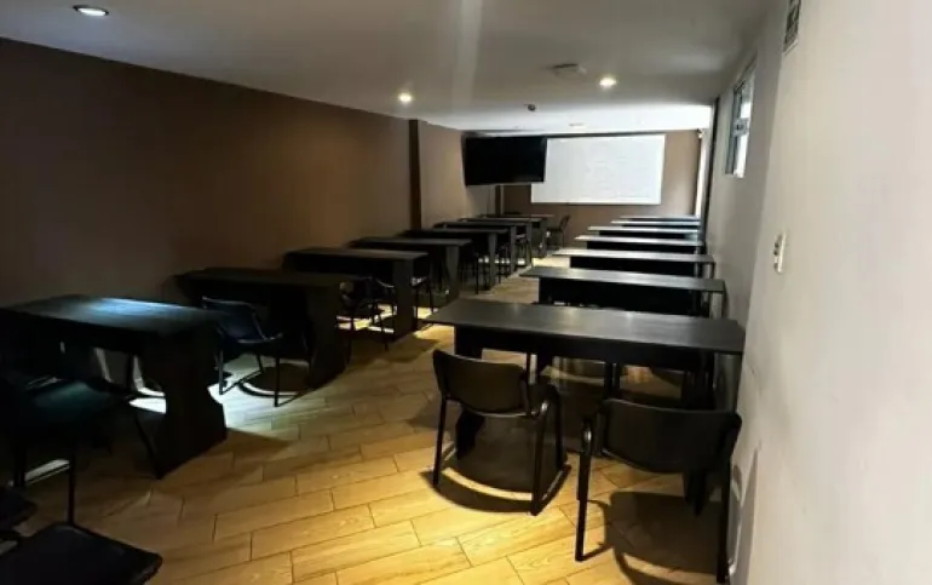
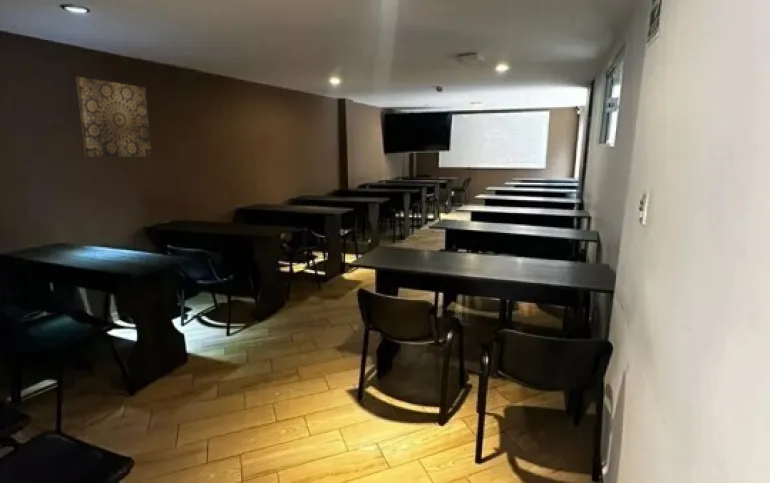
+ wall art [75,76,153,158]
